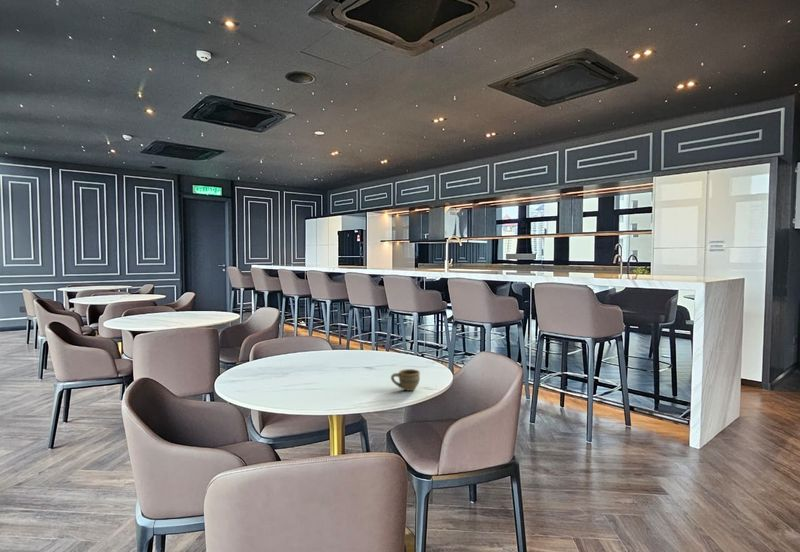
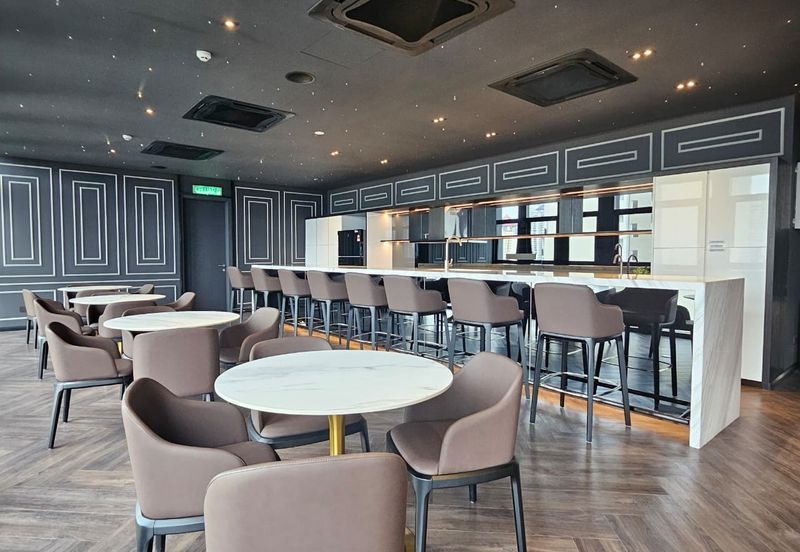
- cup [390,368,421,392]
